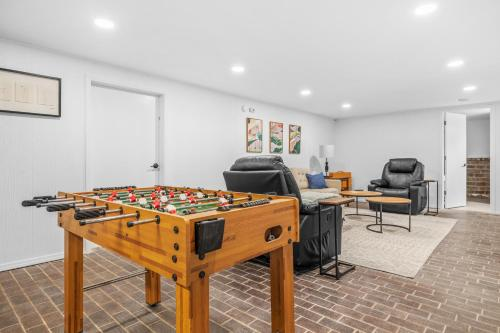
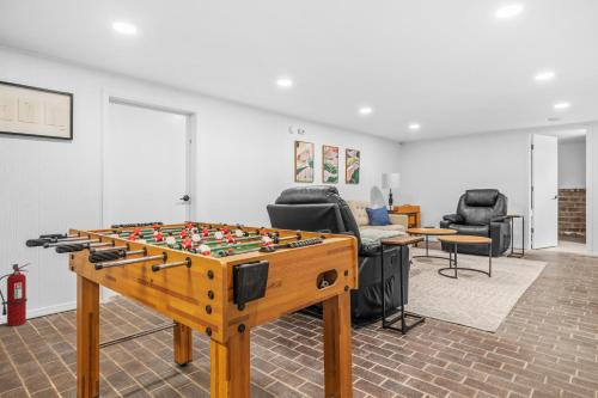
+ fire extinguisher [0,262,32,327]
